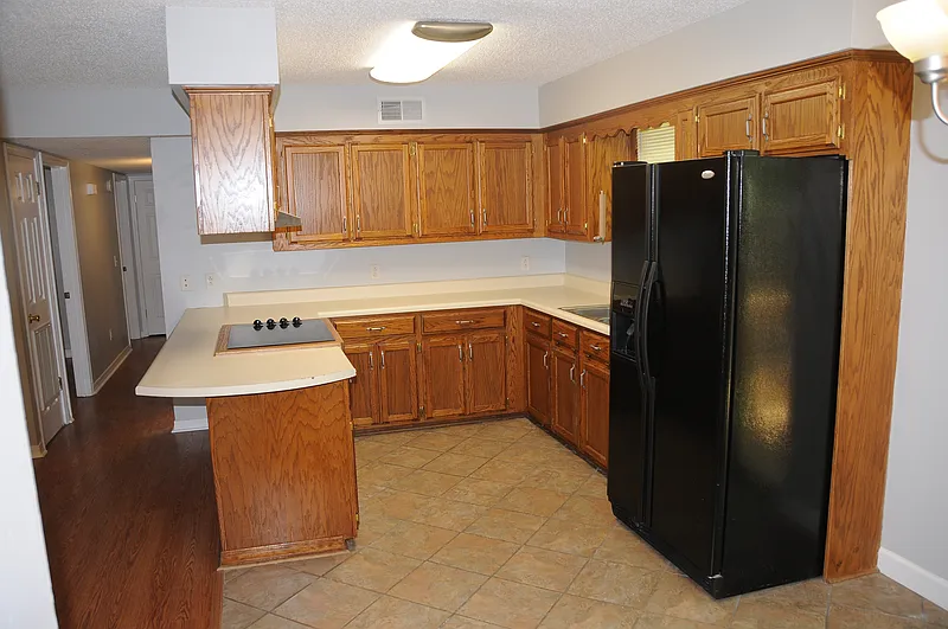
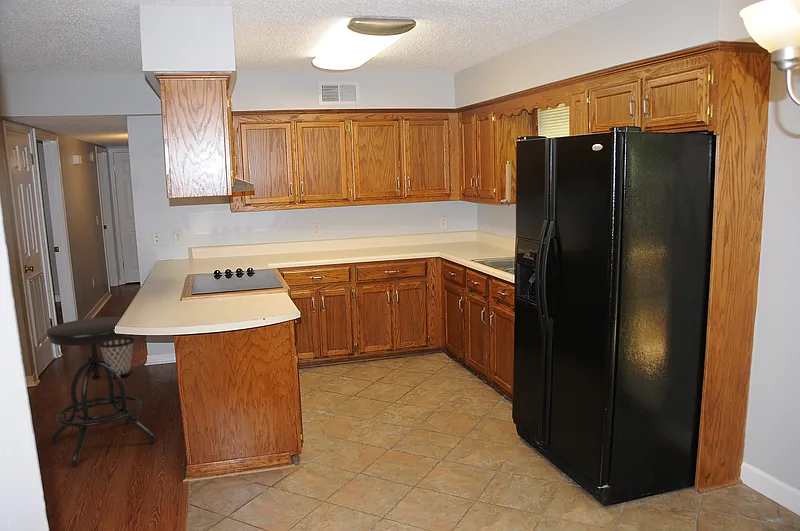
+ wastebasket [98,336,135,379]
+ stool [46,316,156,468]
